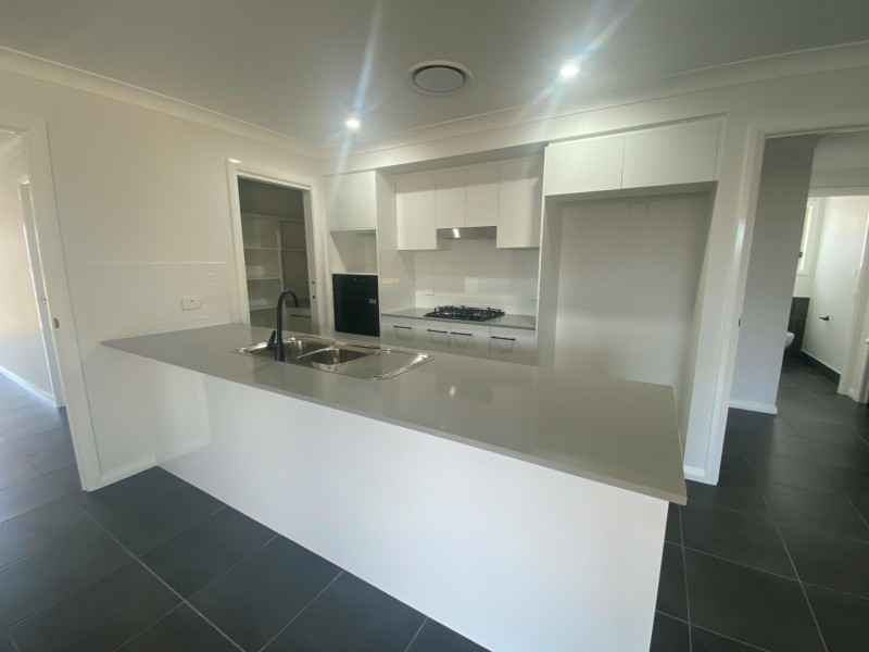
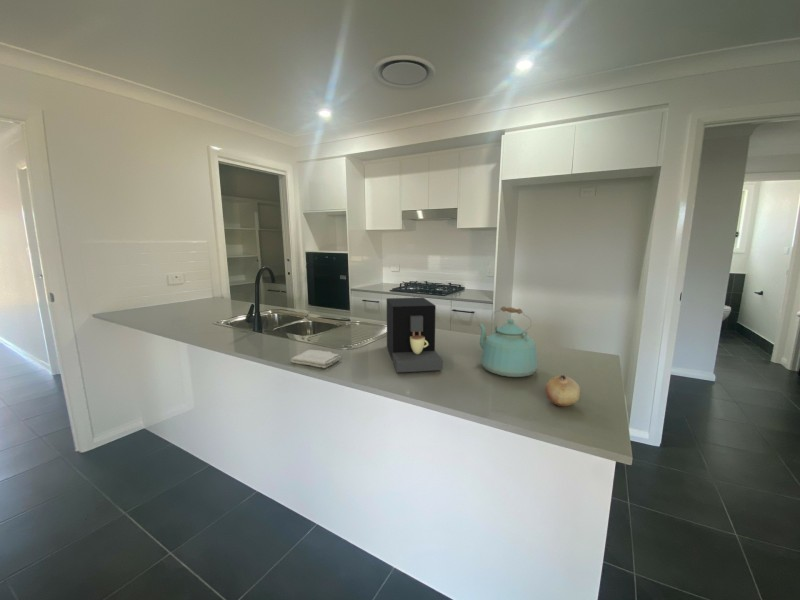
+ kettle [478,305,539,378]
+ washcloth [290,349,342,369]
+ fruit [544,374,581,407]
+ coffee maker [386,297,444,373]
